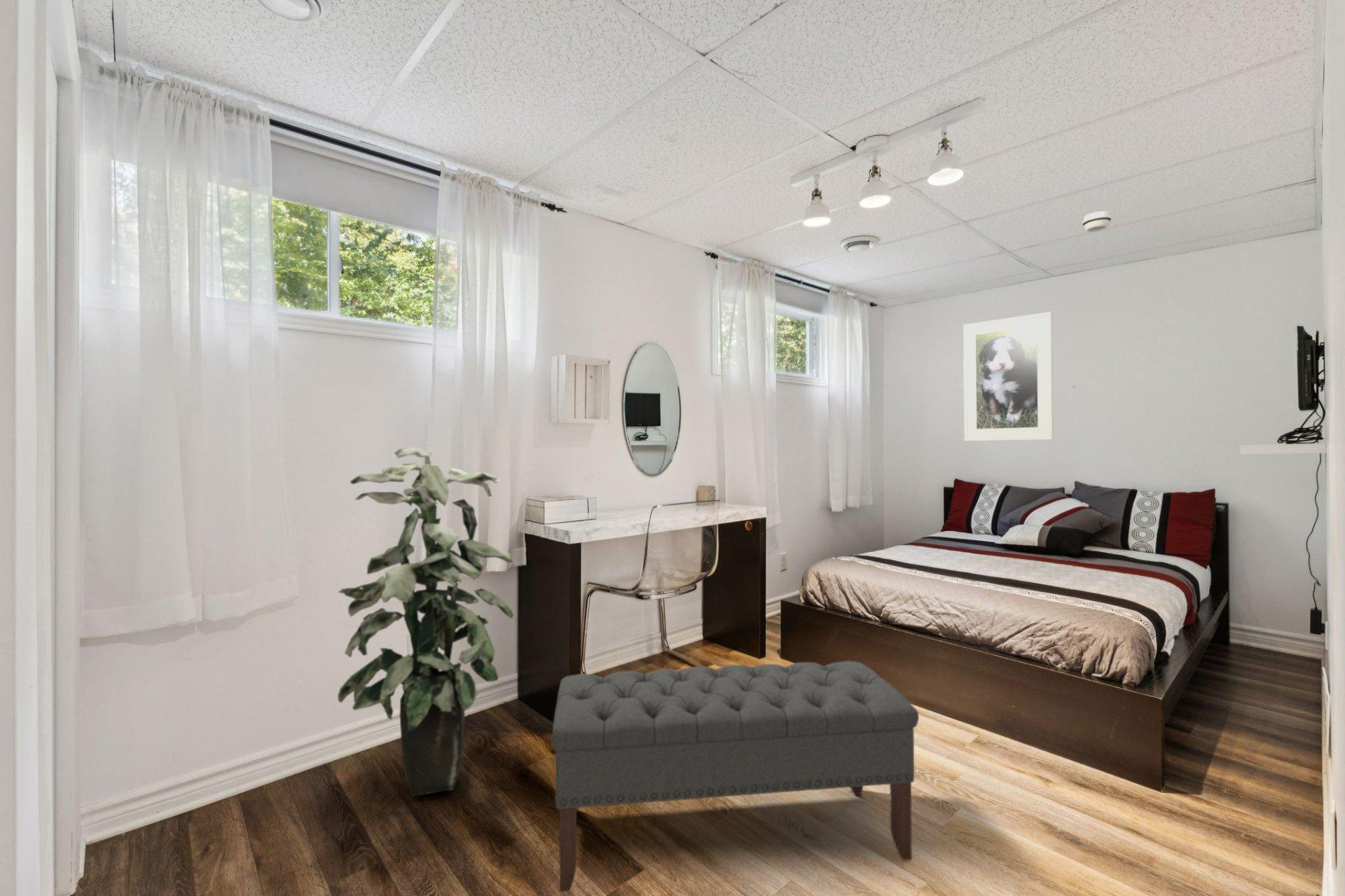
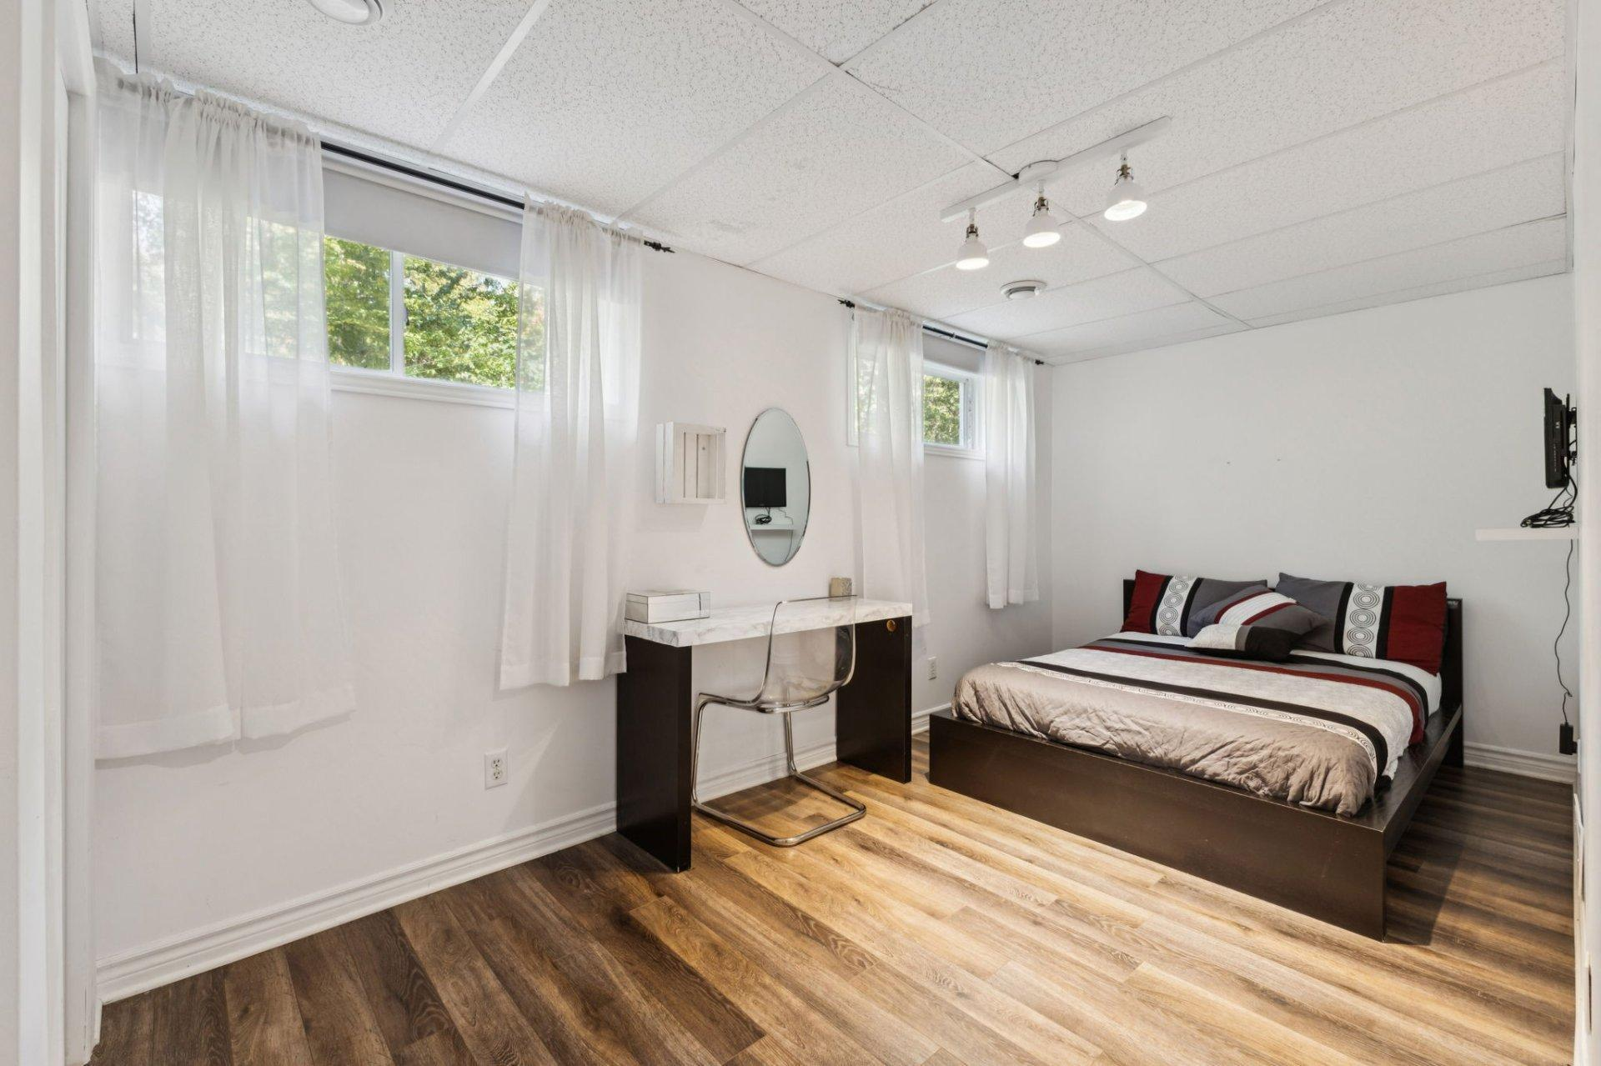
- smoke detector [1082,210,1112,233]
- bench [551,660,920,892]
- indoor plant [337,447,514,797]
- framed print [963,311,1054,442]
